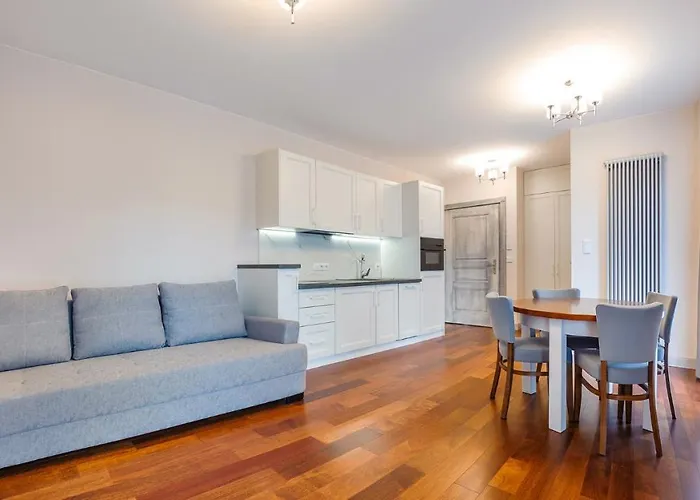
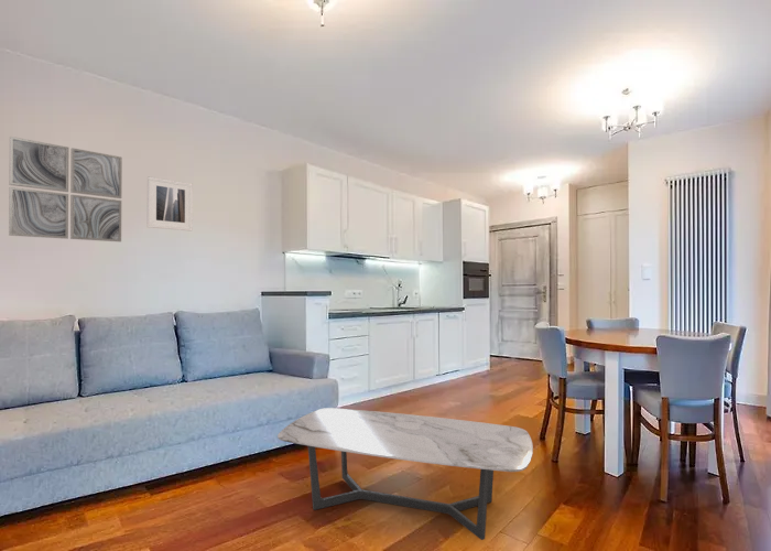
+ coffee table [276,407,534,541]
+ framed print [146,176,194,231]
+ wall art [8,136,123,242]
